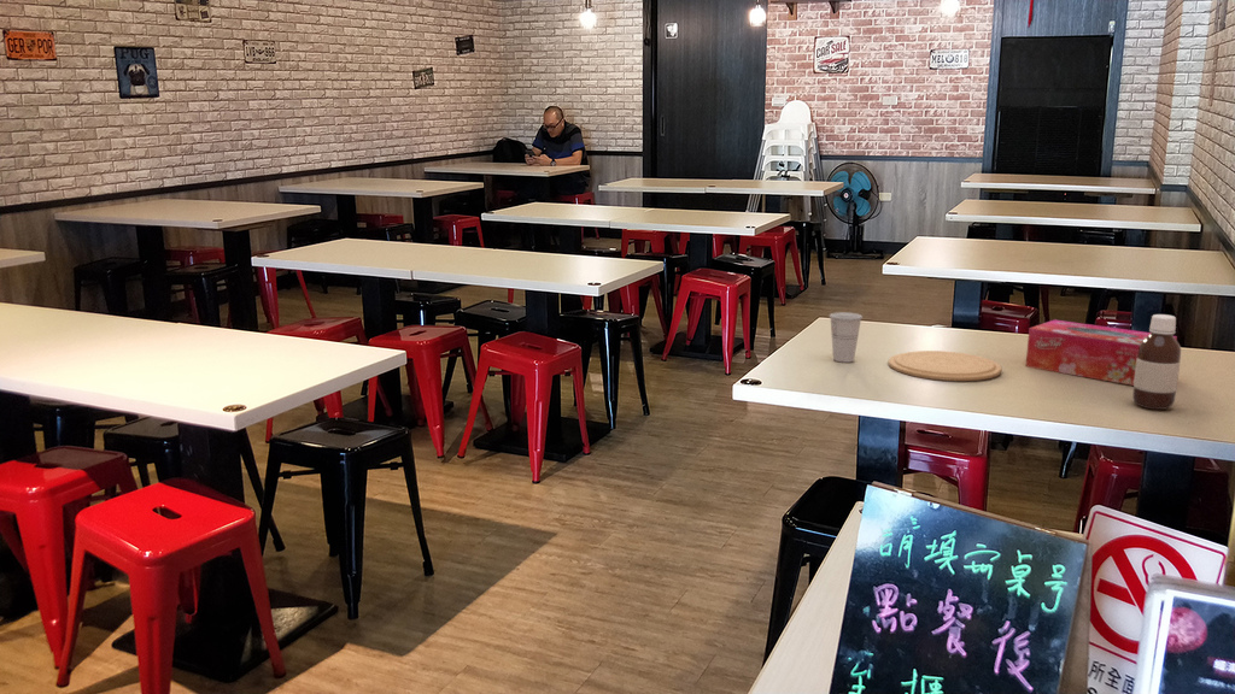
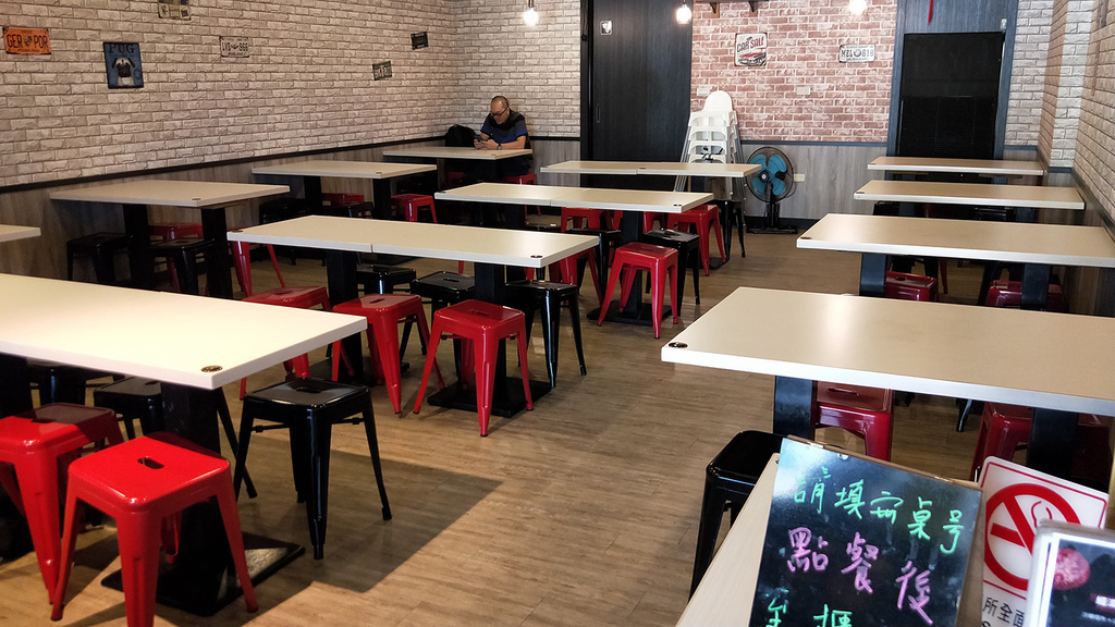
- bottle [1131,313,1182,411]
- cup [829,311,864,364]
- tissue box [1024,318,1178,387]
- plate [888,349,1003,382]
